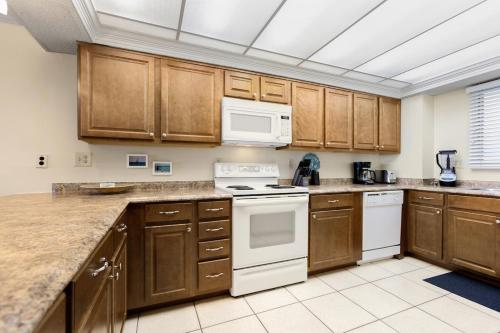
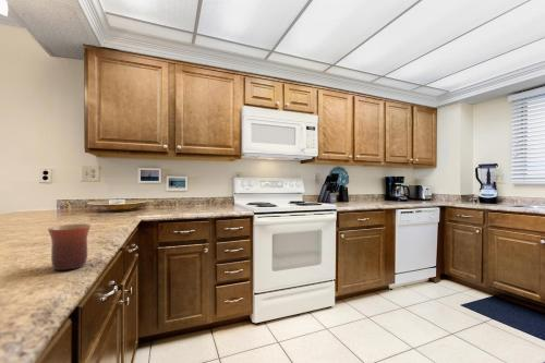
+ mug [47,222,92,271]
